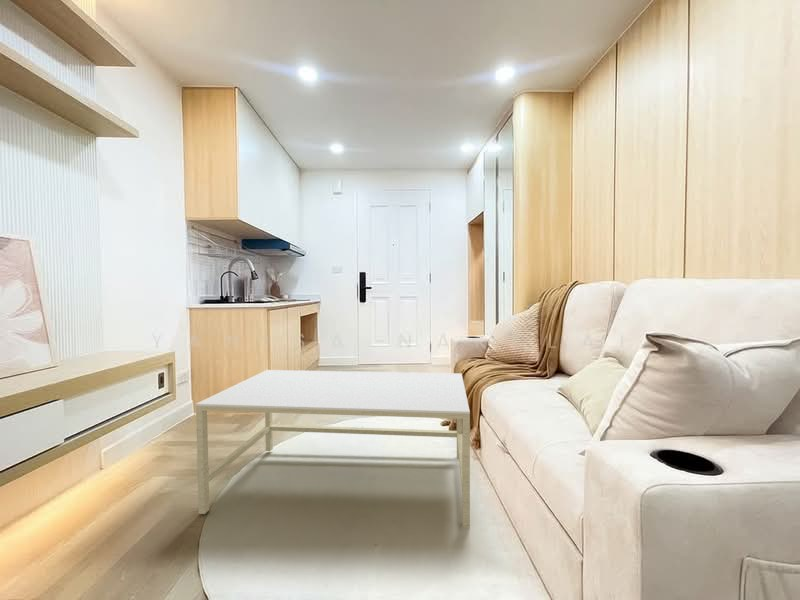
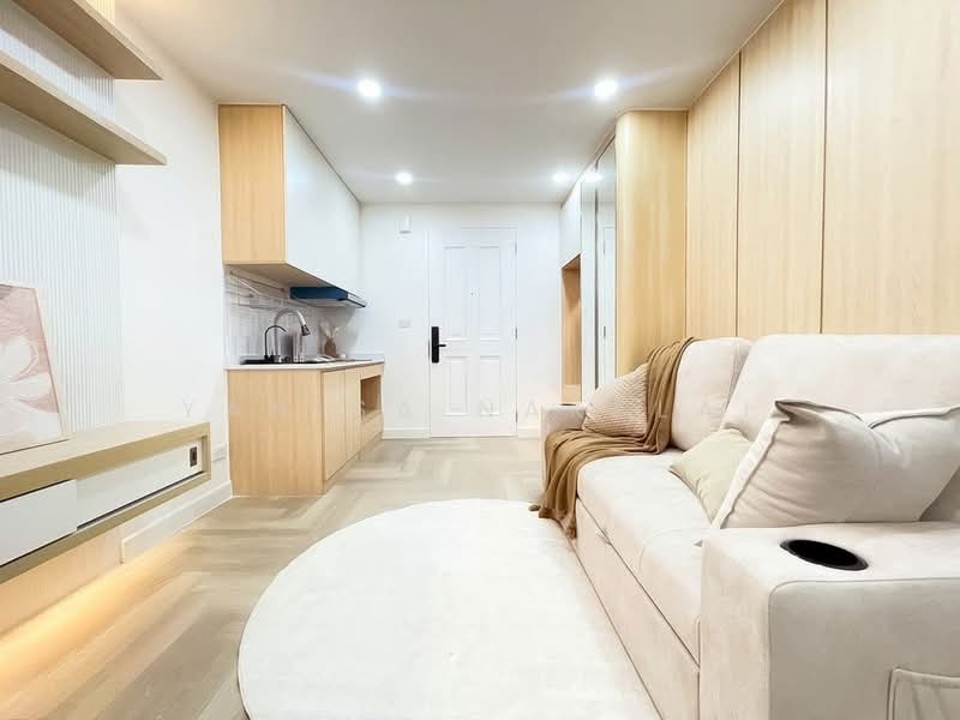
- coffee table [195,369,471,529]
